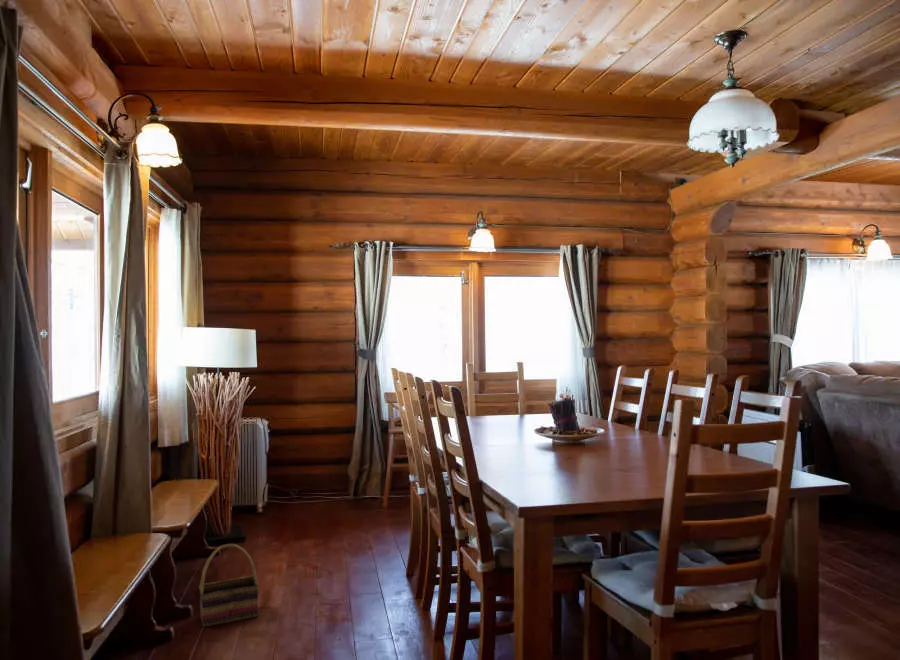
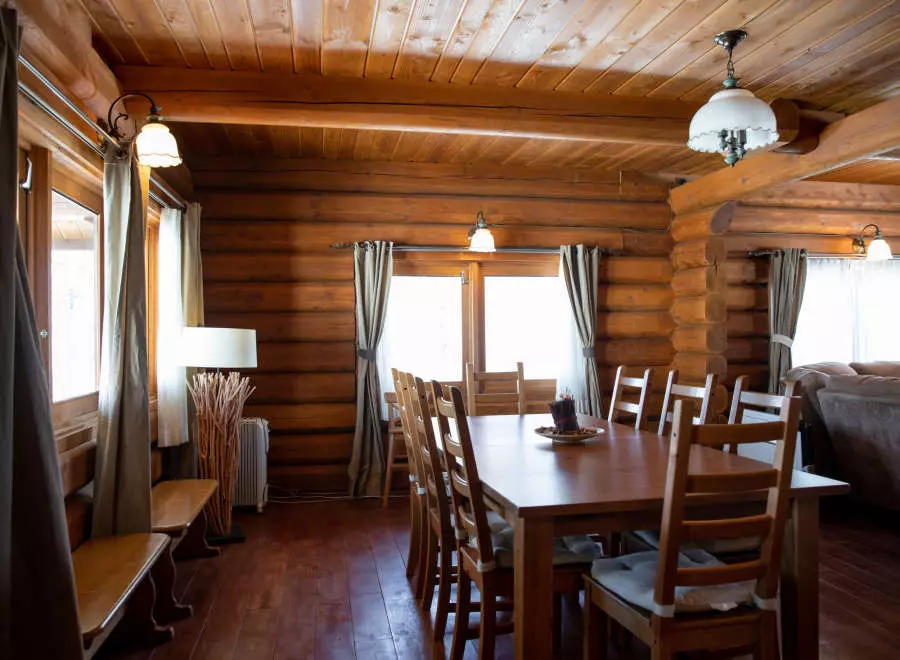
- basket [198,543,260,628]
